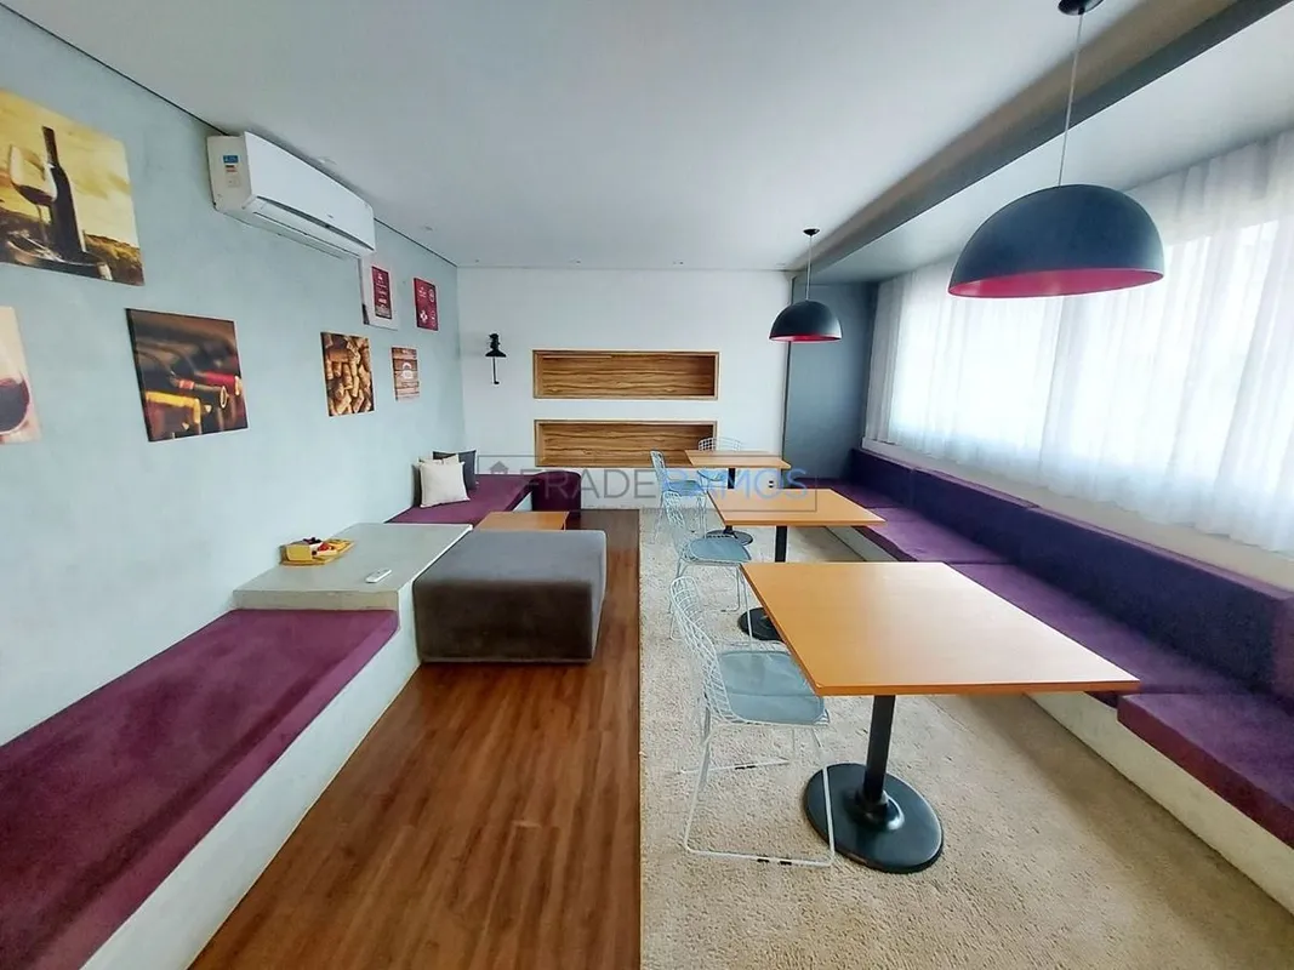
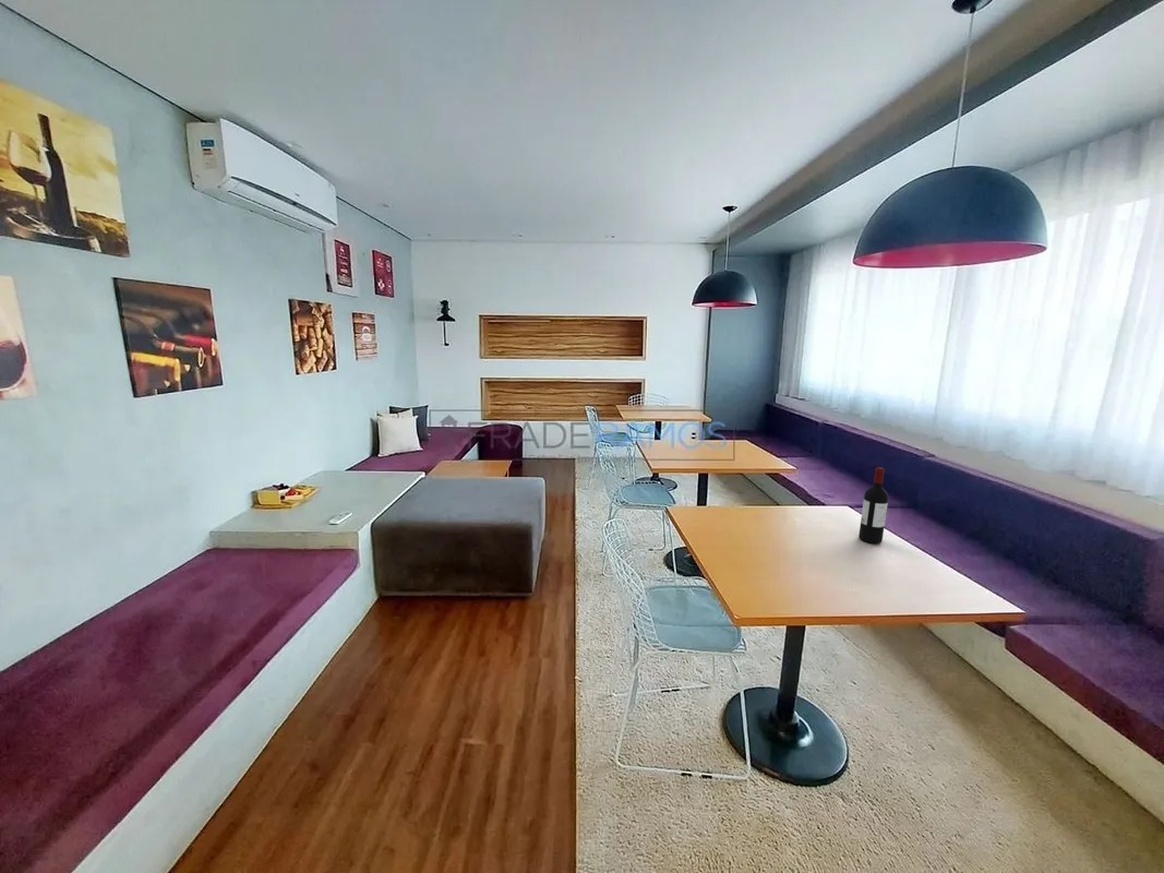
+ wine bottle [857,466,889,545]
